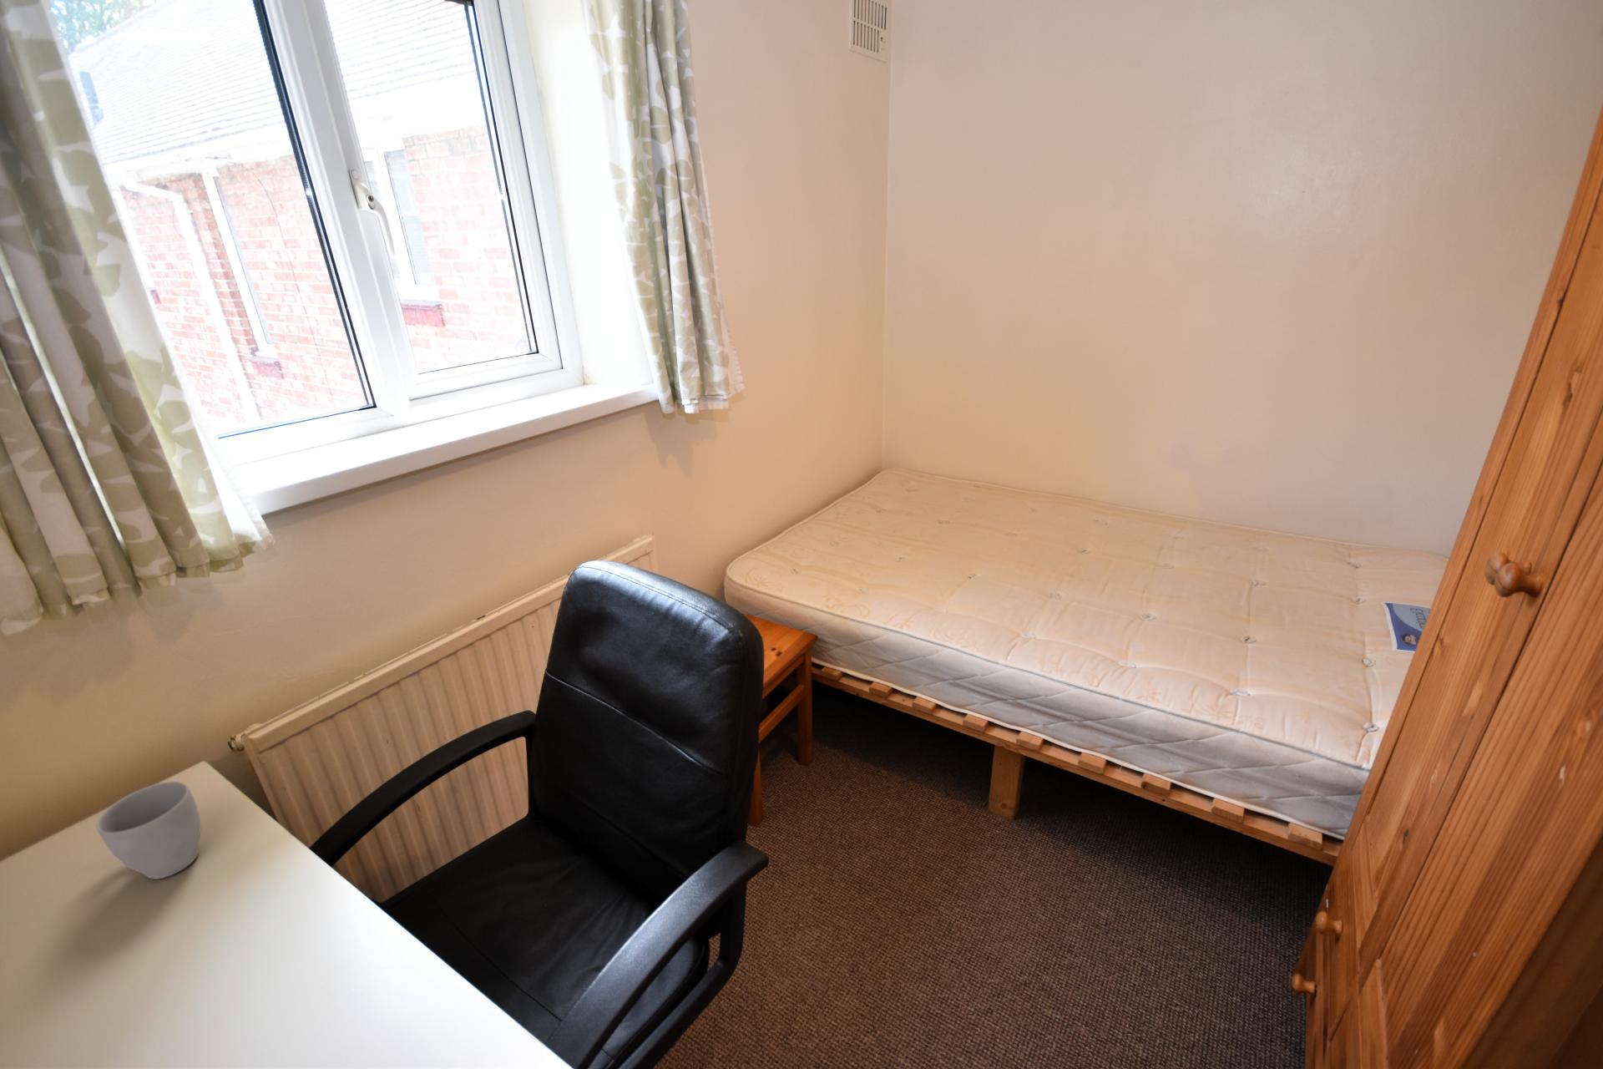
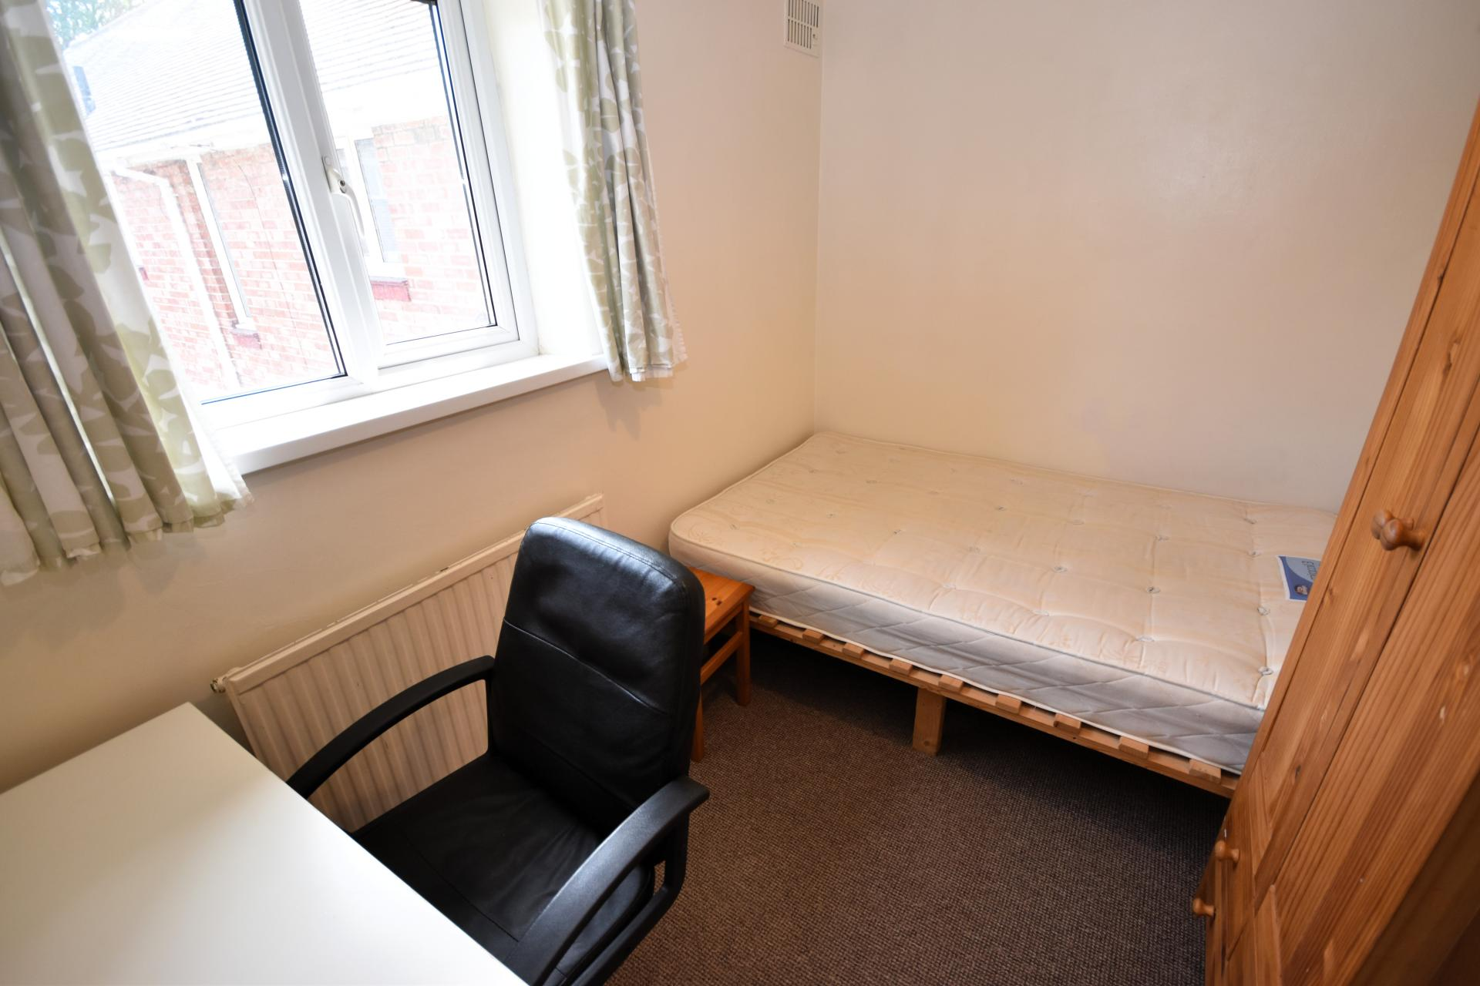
- mug [95,780,202,880]
